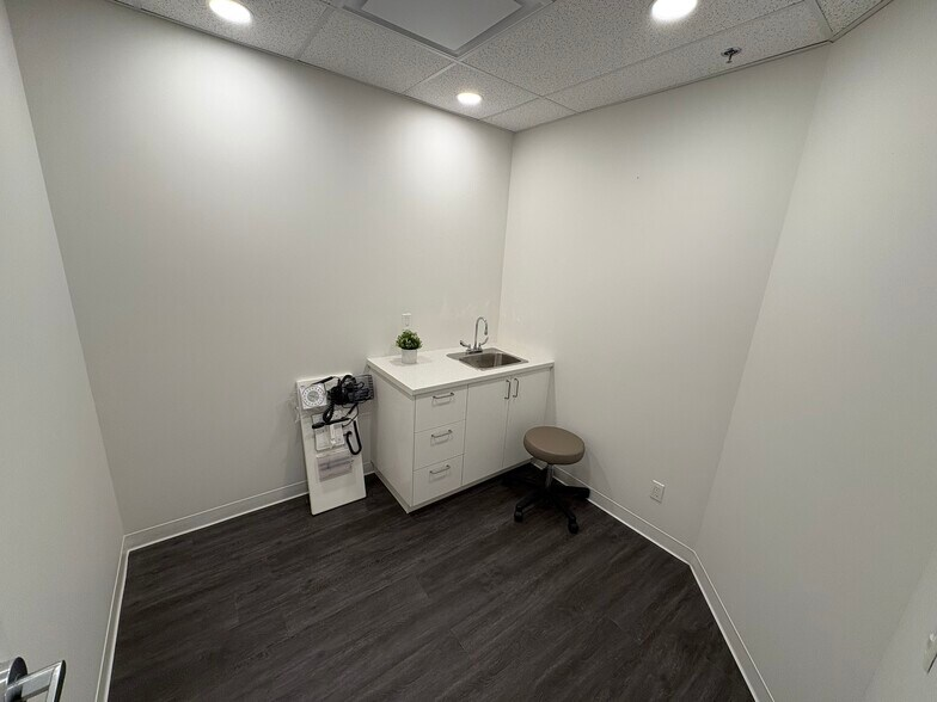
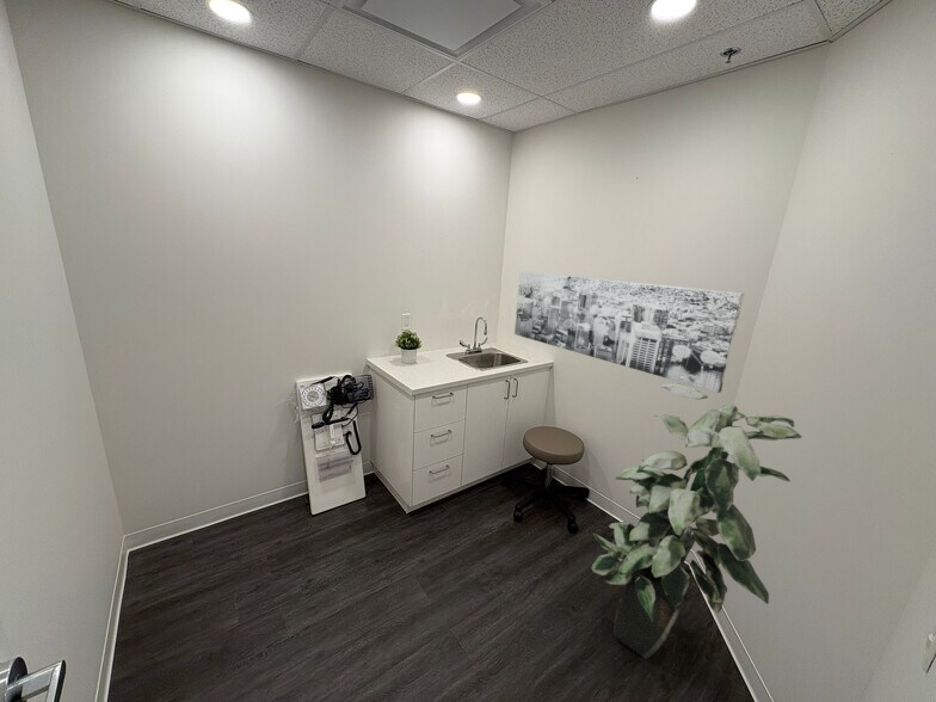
+ indoor plant [590,382,802,660]
+ wall art [513,270,745,394]
